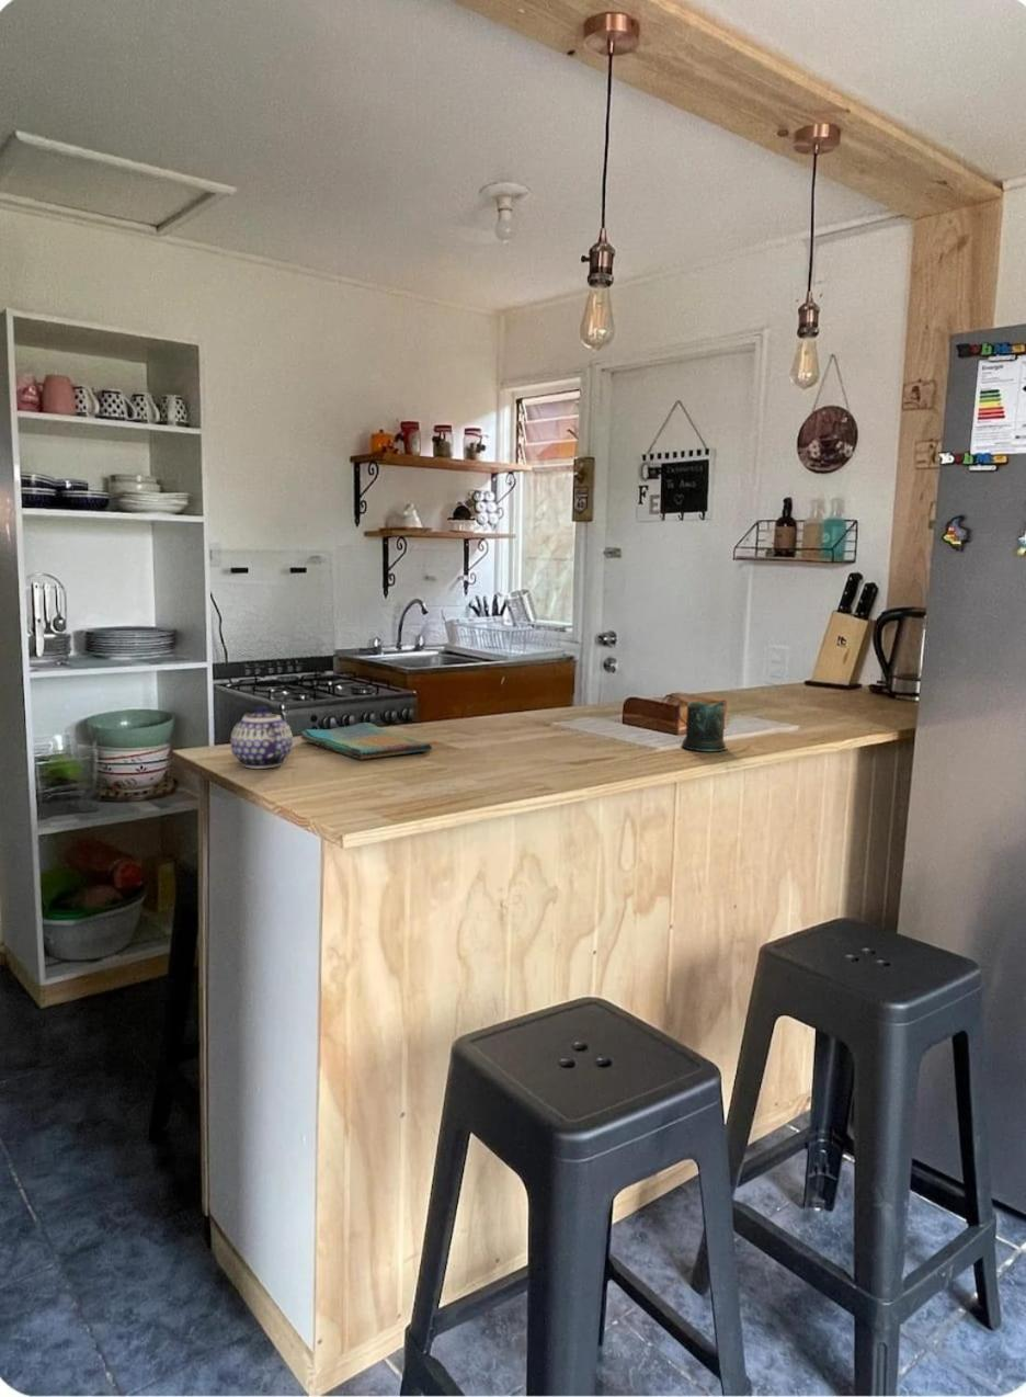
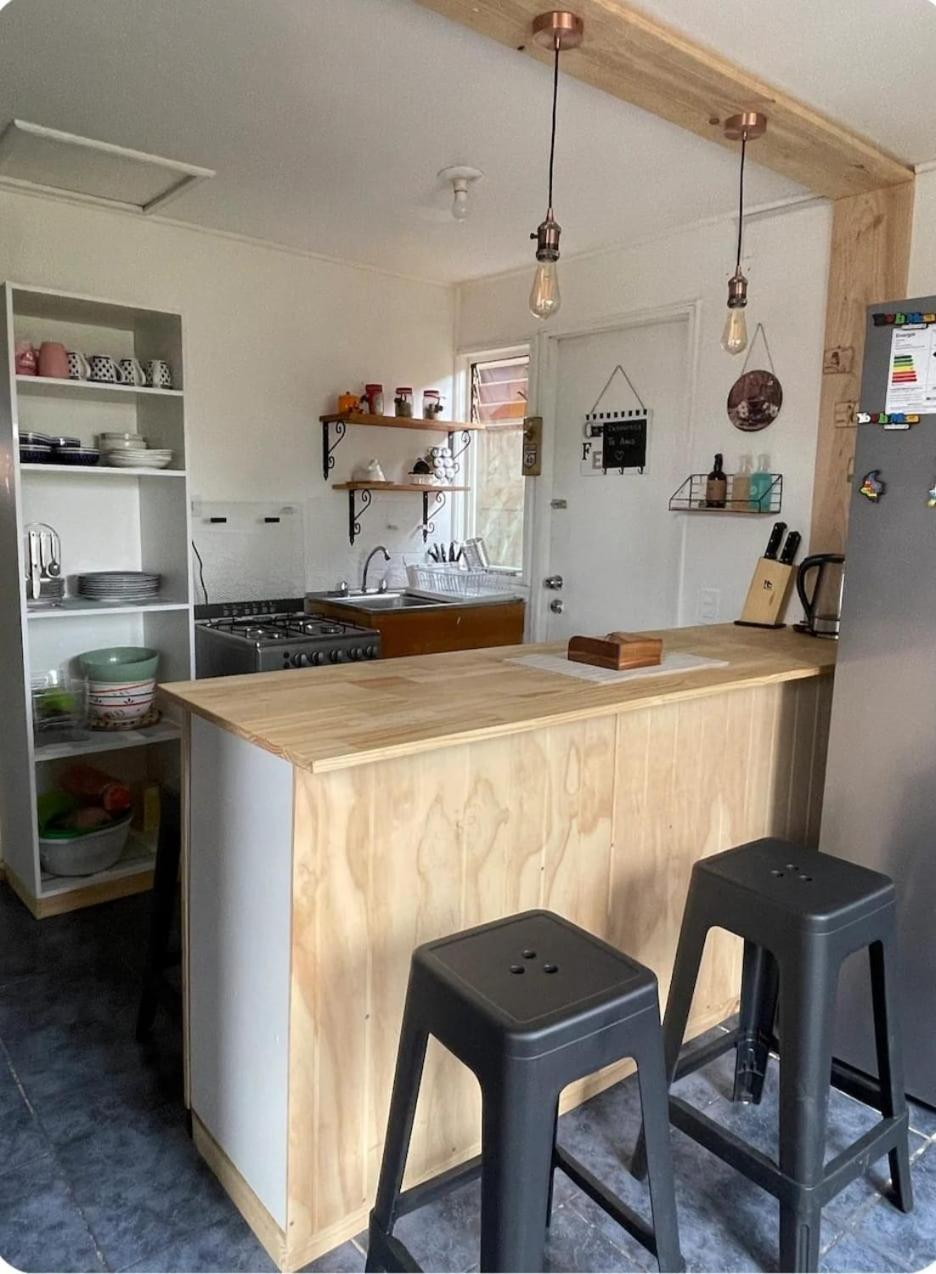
- mug [675,701,728,752]
- dish towel [299,722,433,760]
- teapot [230,704,294,770]
